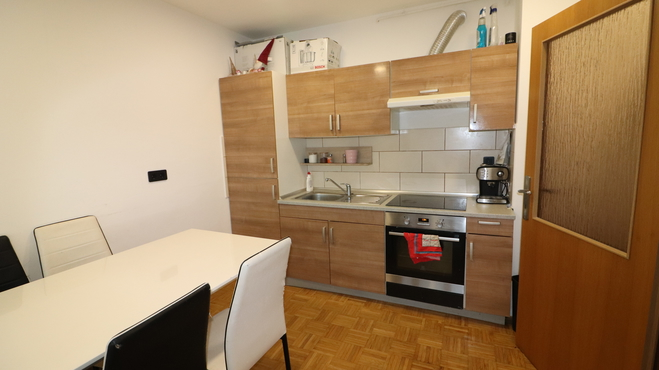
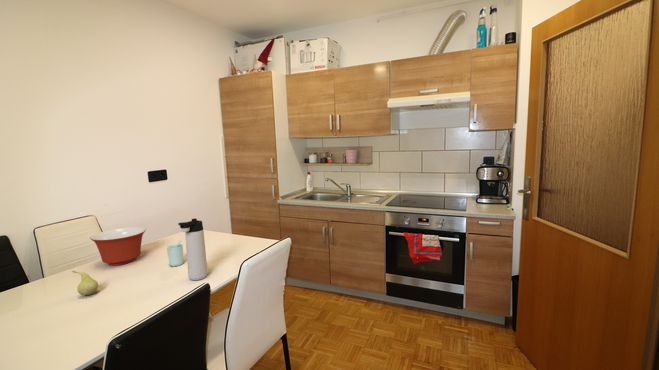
+ cup [166,240,184,267]
+ fruit [71,270,99,297]
+ mixing bowl [89,226,147,266]
+ thermos bottle [177,217,209,281]
